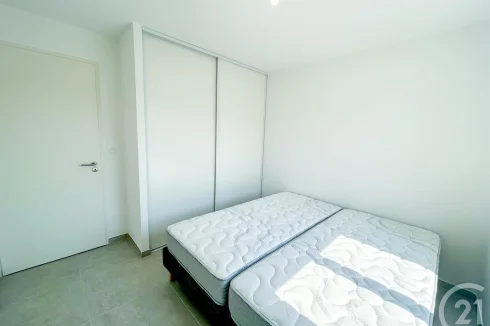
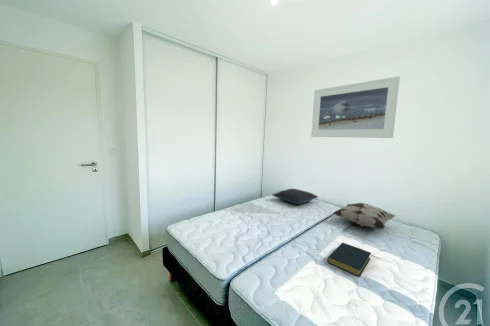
+ pillow [271,187,319,205]
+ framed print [310,75,402,139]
+ hardback book [327,242,372,278]
+ decorative pillow [332,202,397,230]
